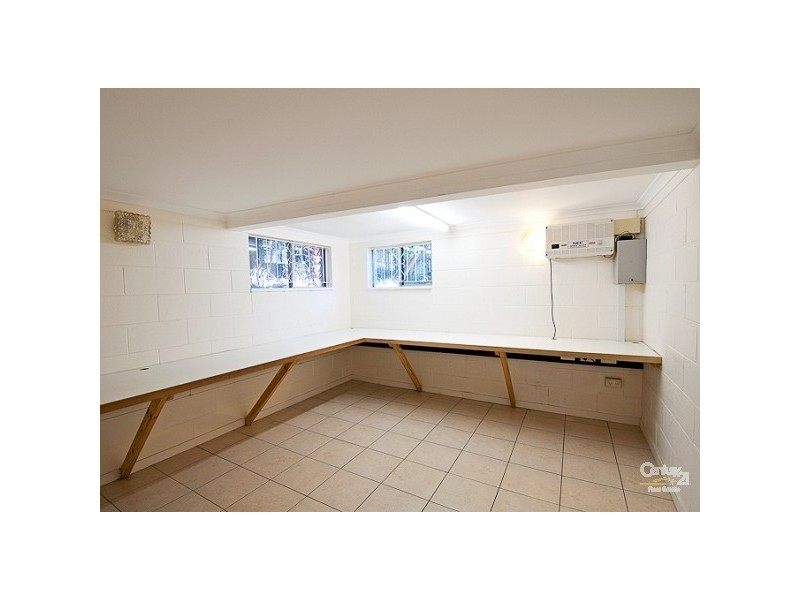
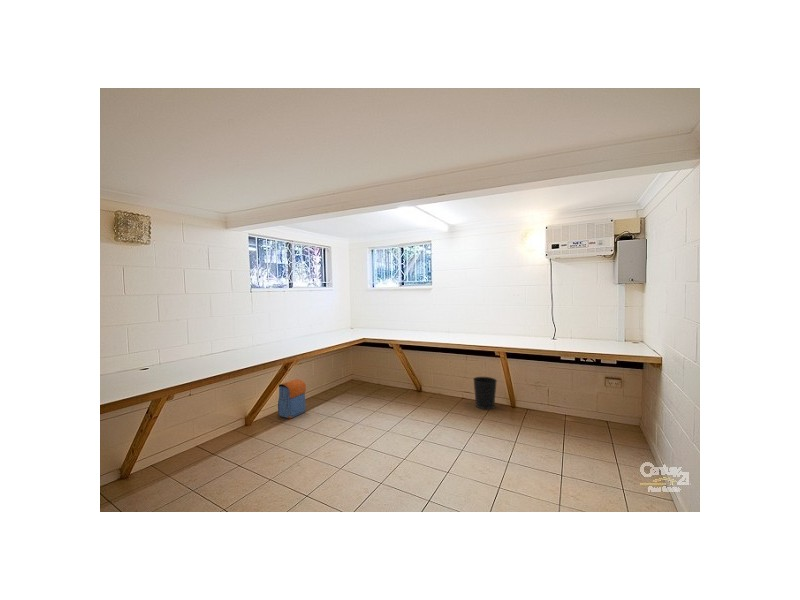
+ backpack [277,378,307,420]
+ wastebasket [472,376,498,410]
